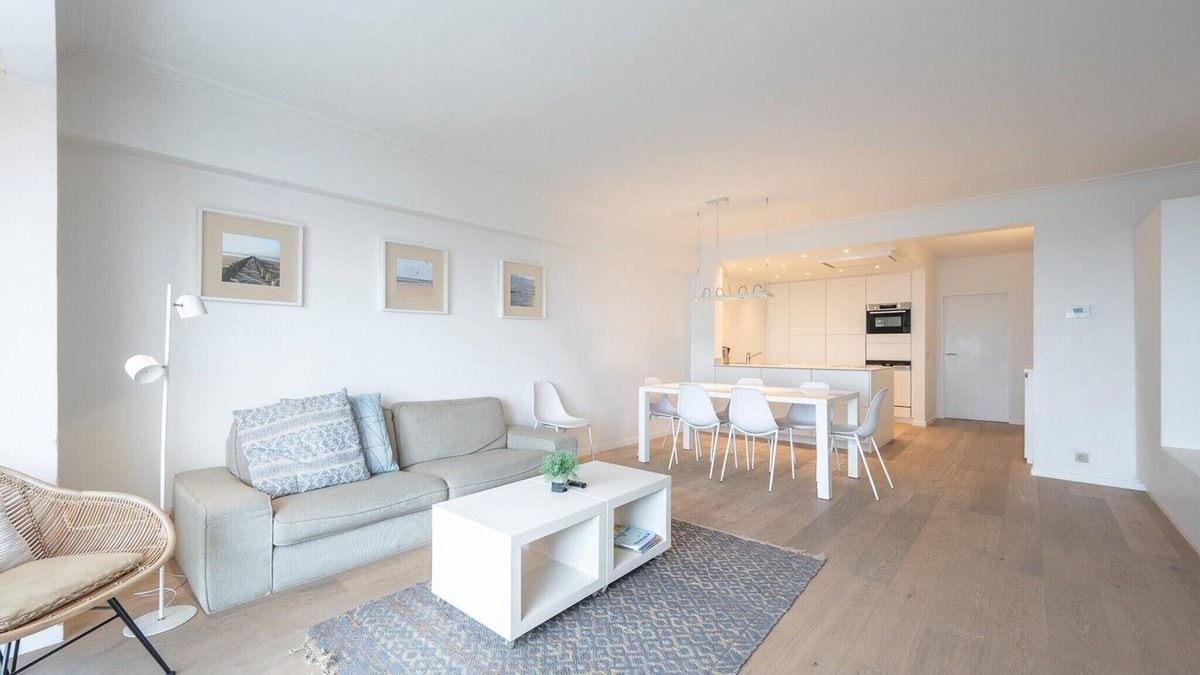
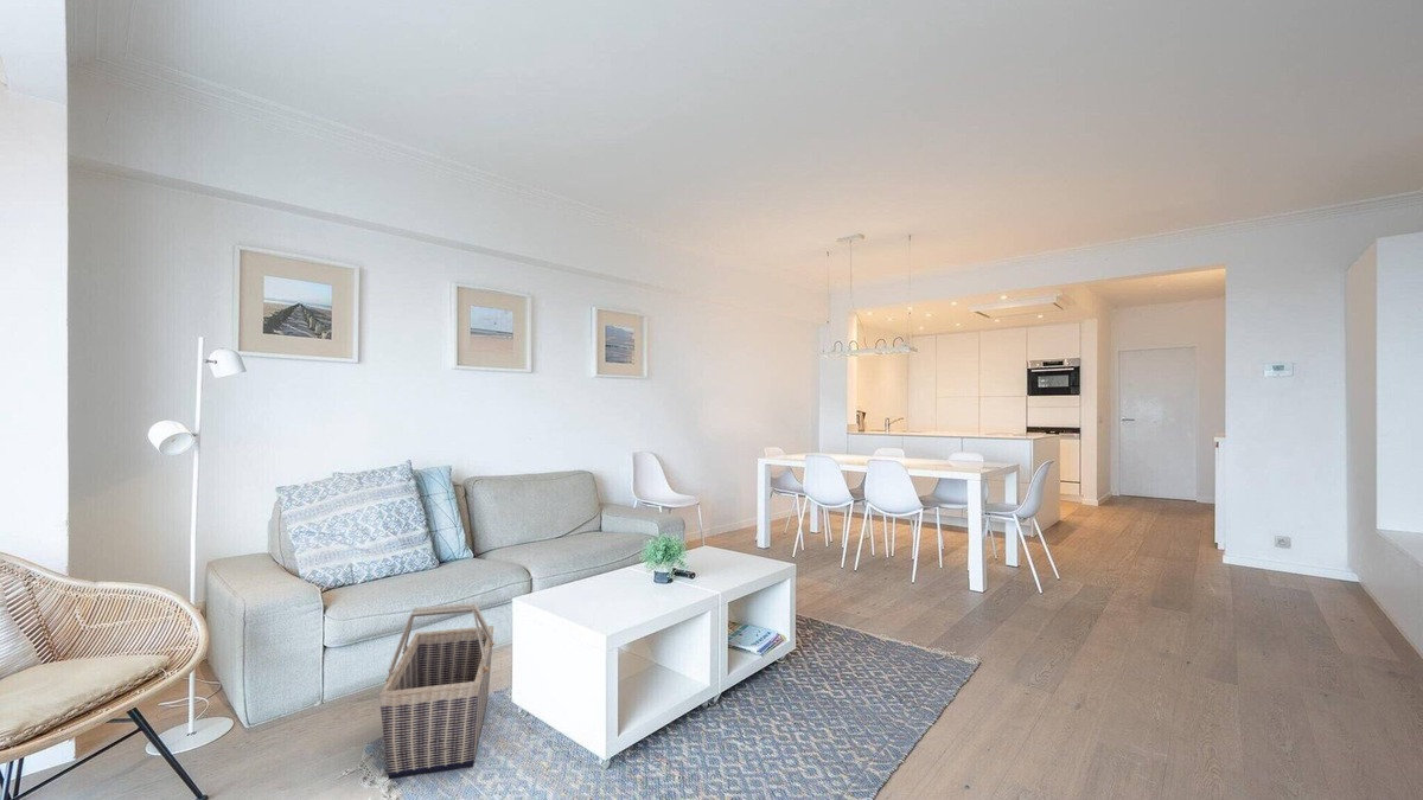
+ basket [378,602,496,781]
